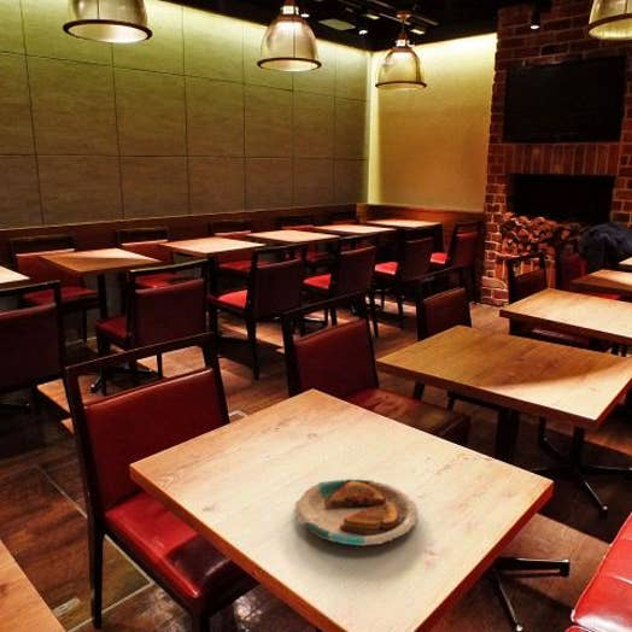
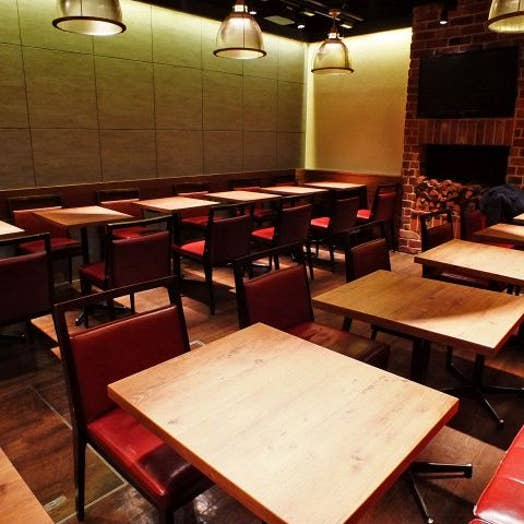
- plate [293,478,420,546]
